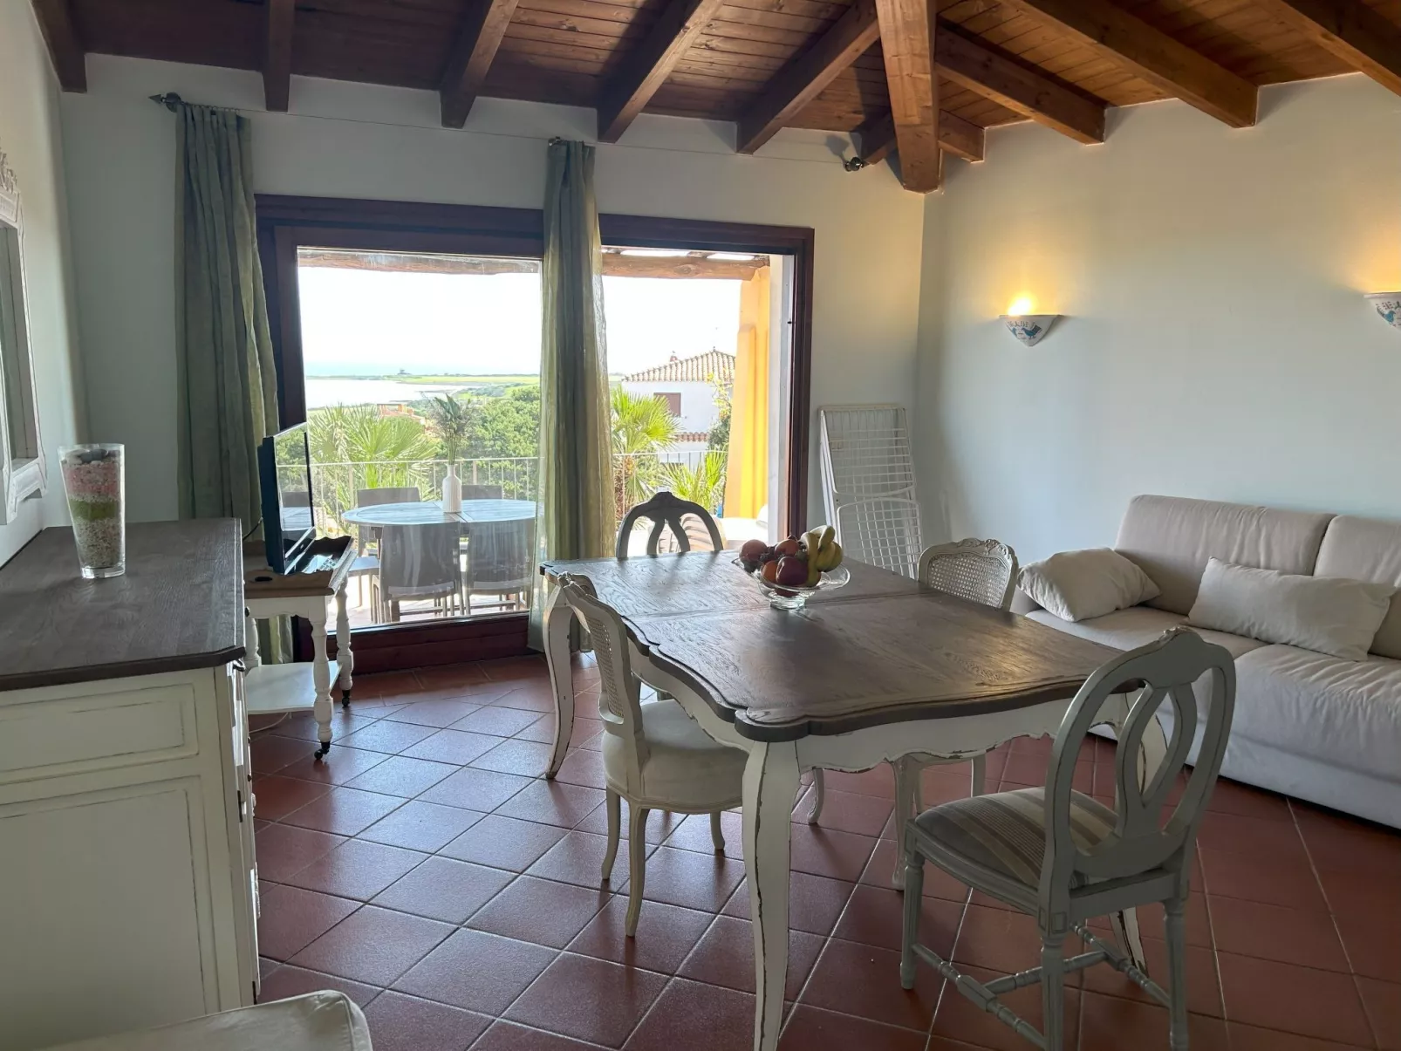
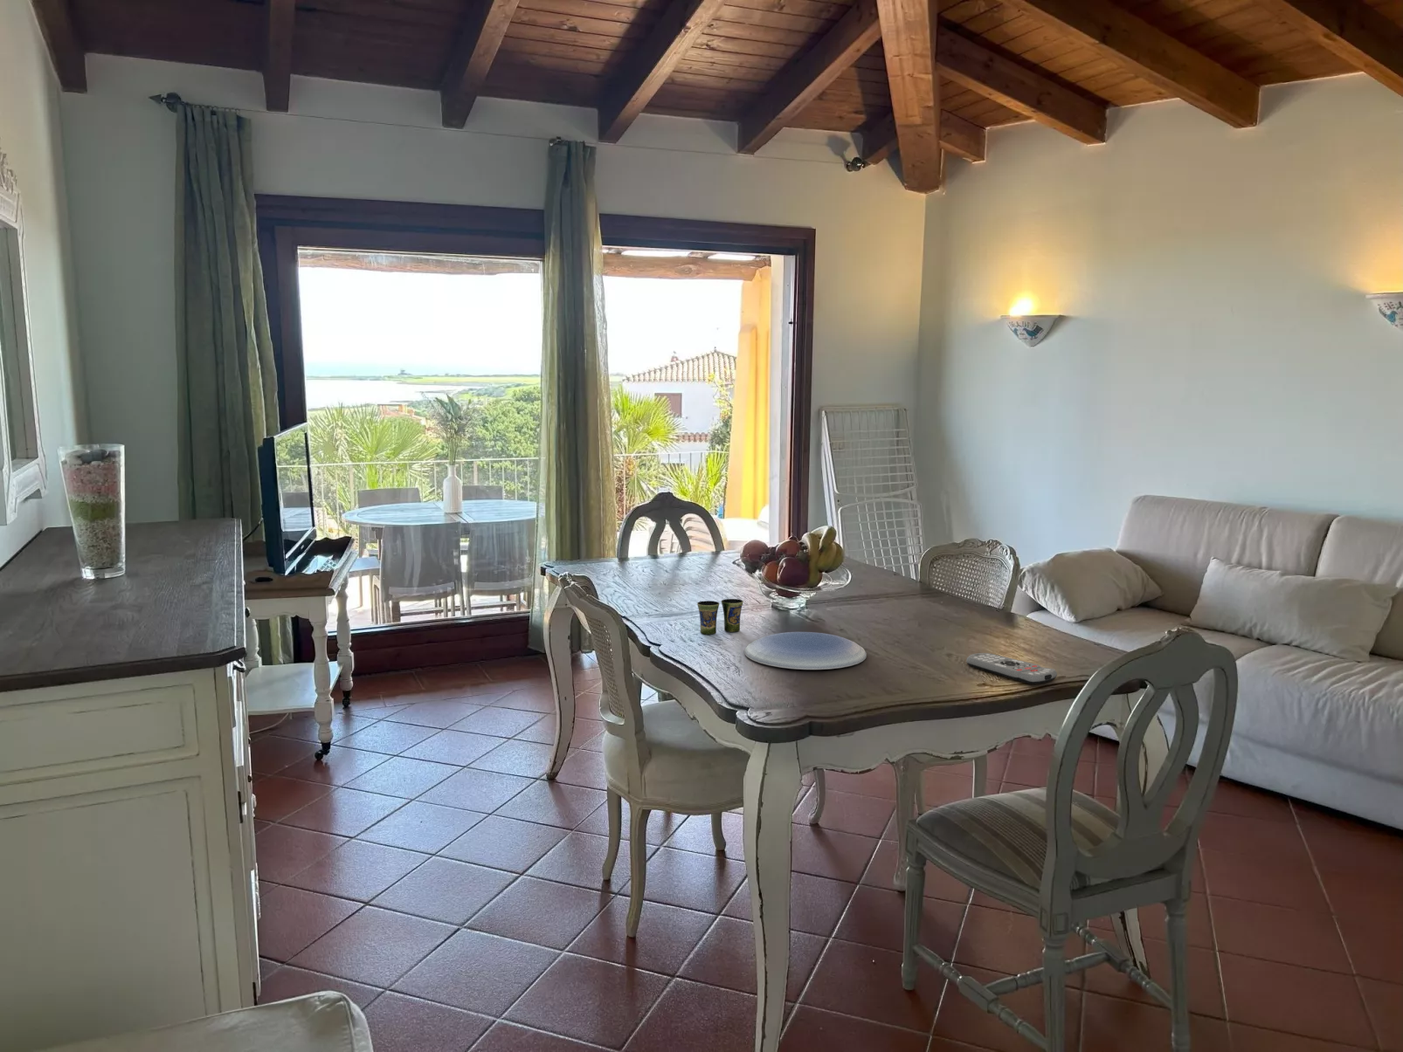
+ remote control [965,652,1058,684]
+ cup [697,598,743,635]
+ plate [743,631,868,671]
